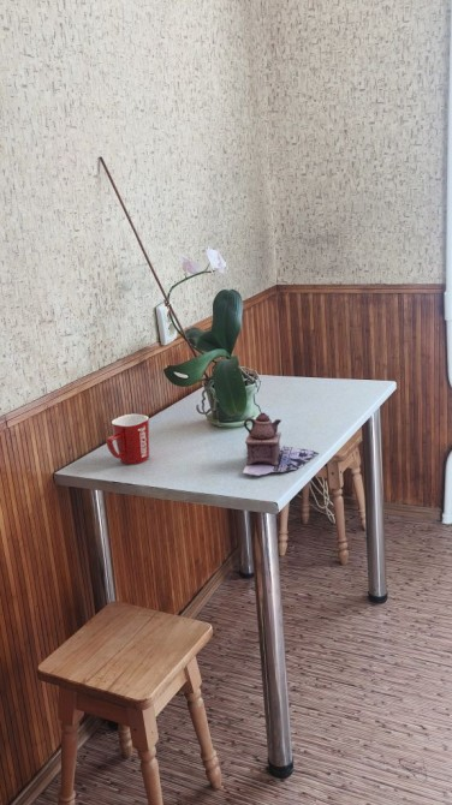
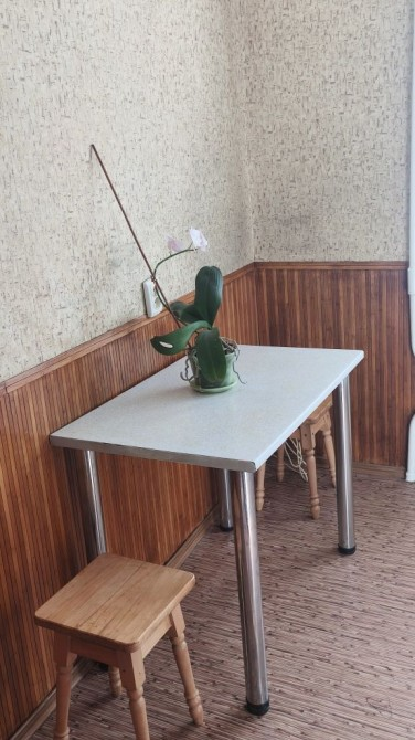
- teapot [242,412,320,477]
- mug [105,413,150,465]
